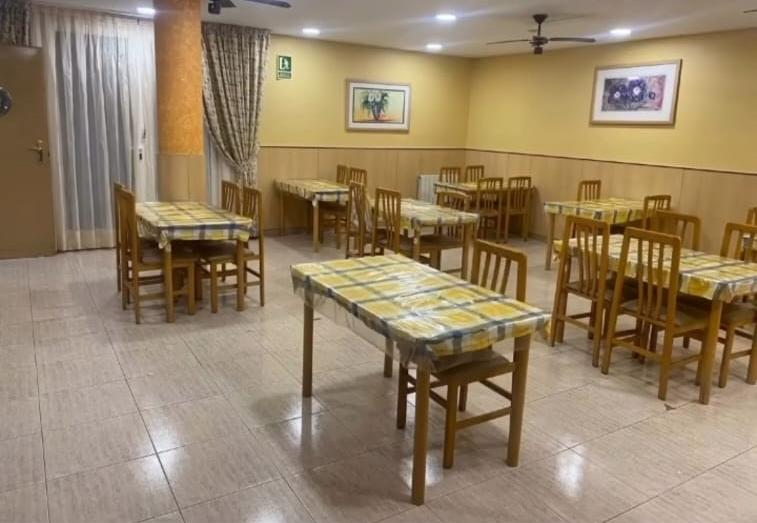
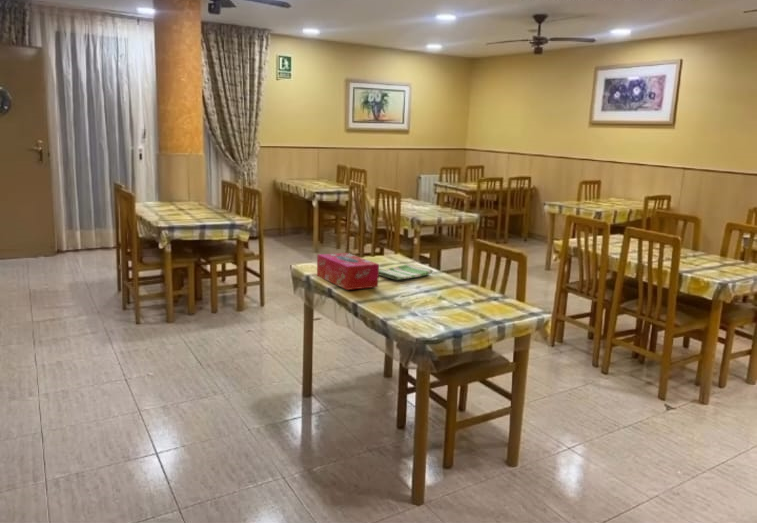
+ dish towel [378,263,434,281]
+ tissue box [316,252,380,291]
